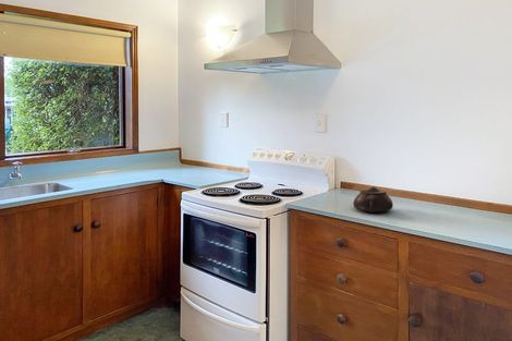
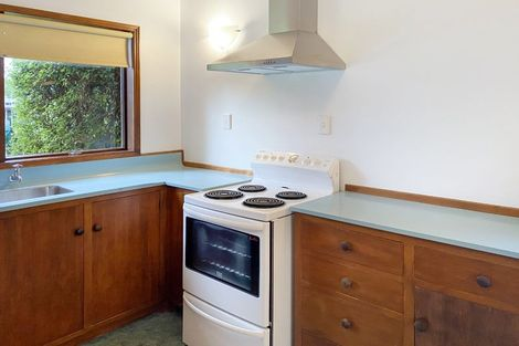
- teapot [352,186,394,214]
